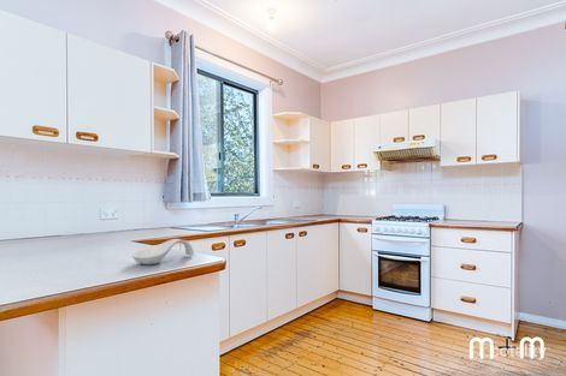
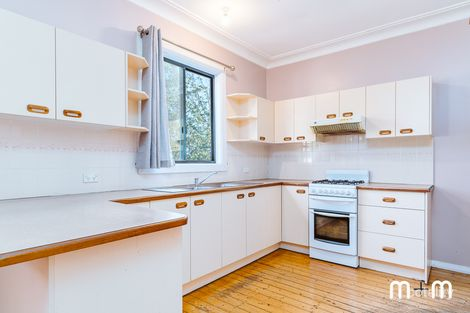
- spoon rest [131,238,195,265]
